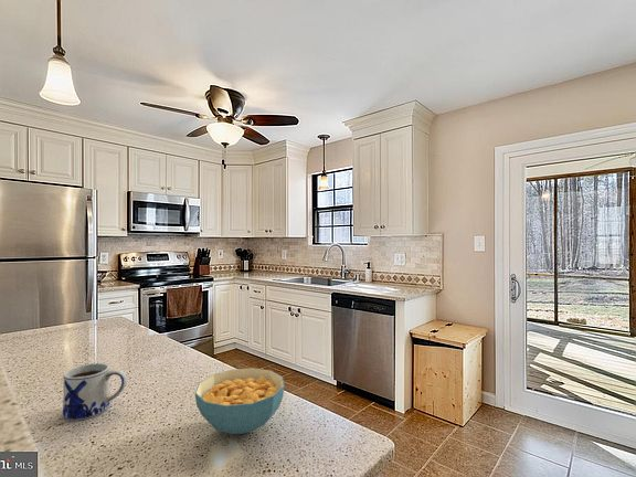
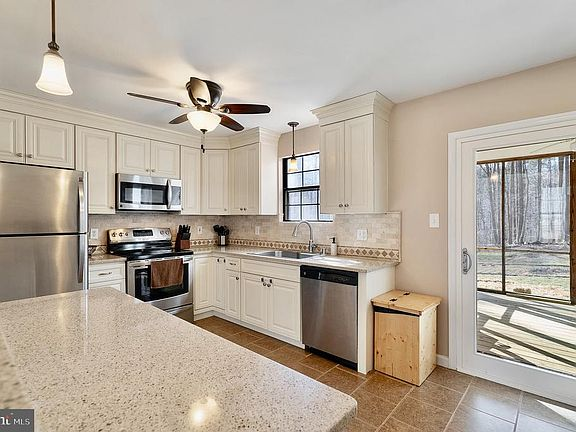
- cereal bowl [194,367,285,435]
- mug [62,362,128,422]
